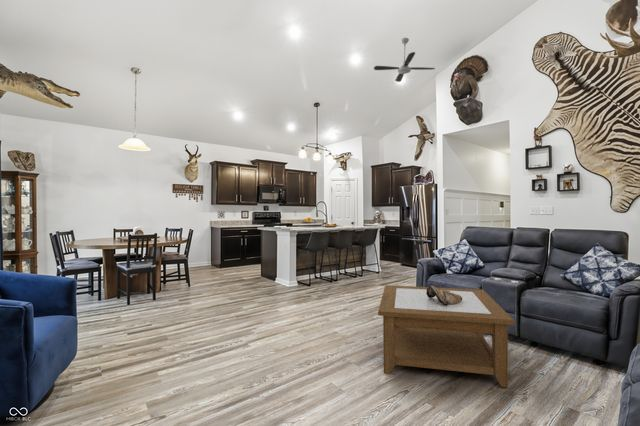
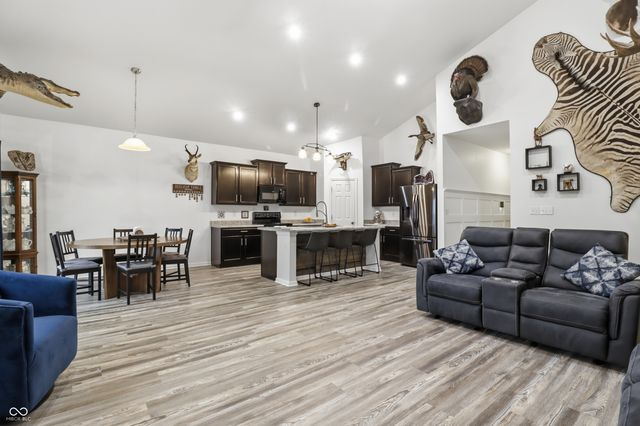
- animal skull [426,285,462,306]
- coffee table [377,284,516,388]
- ceiling fan [373,37,436,83]
